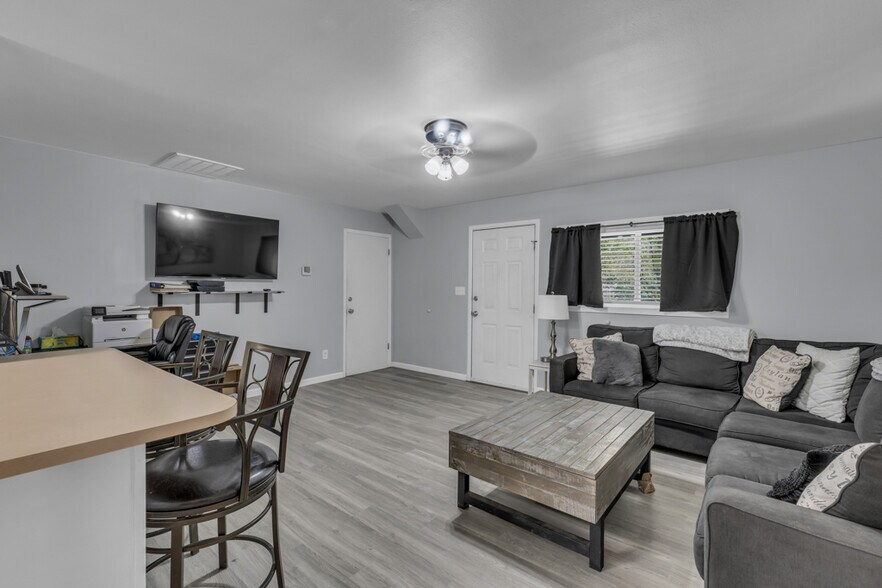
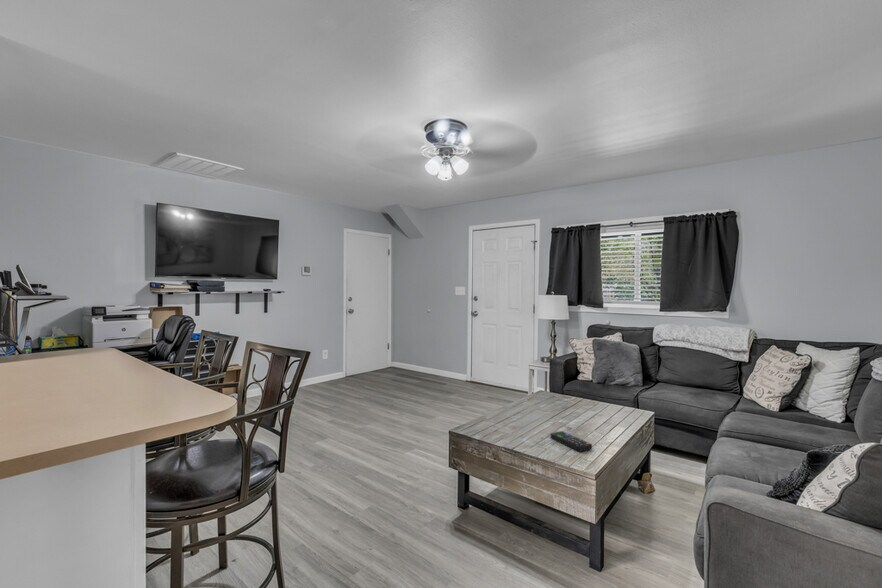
+ remote control [550,430,593,453]
